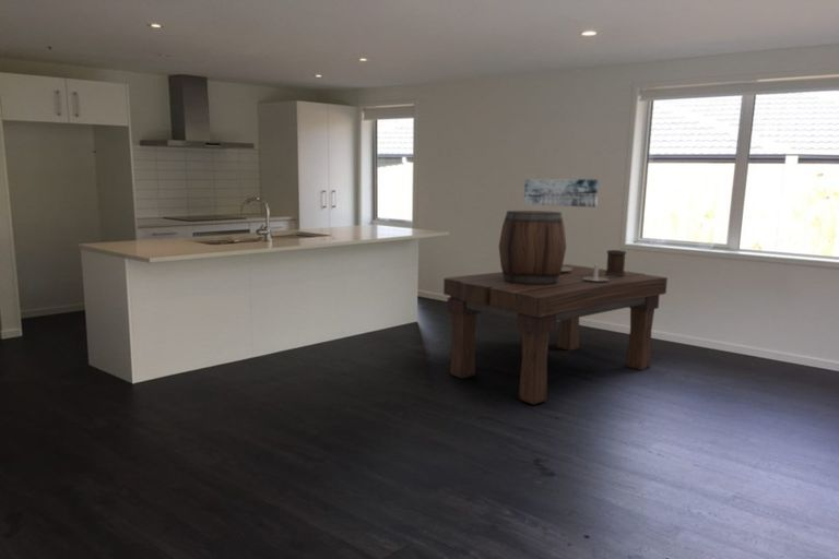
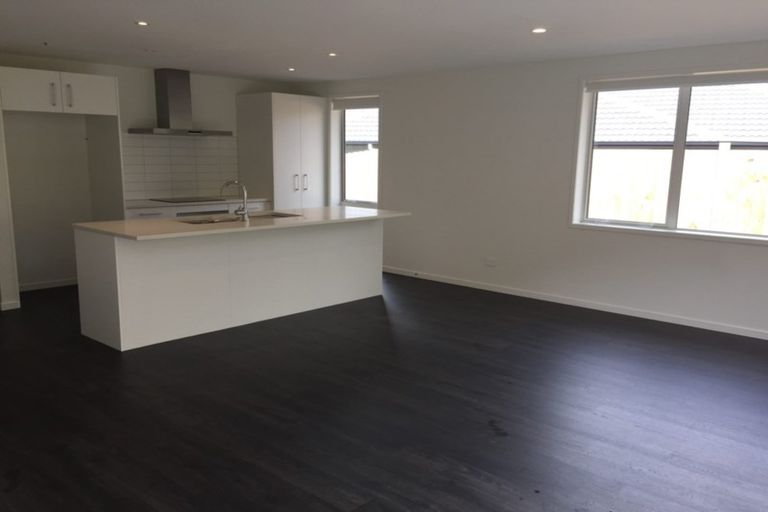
- wall art [523,178,599,209]
- dining table [442,210,669,406]
